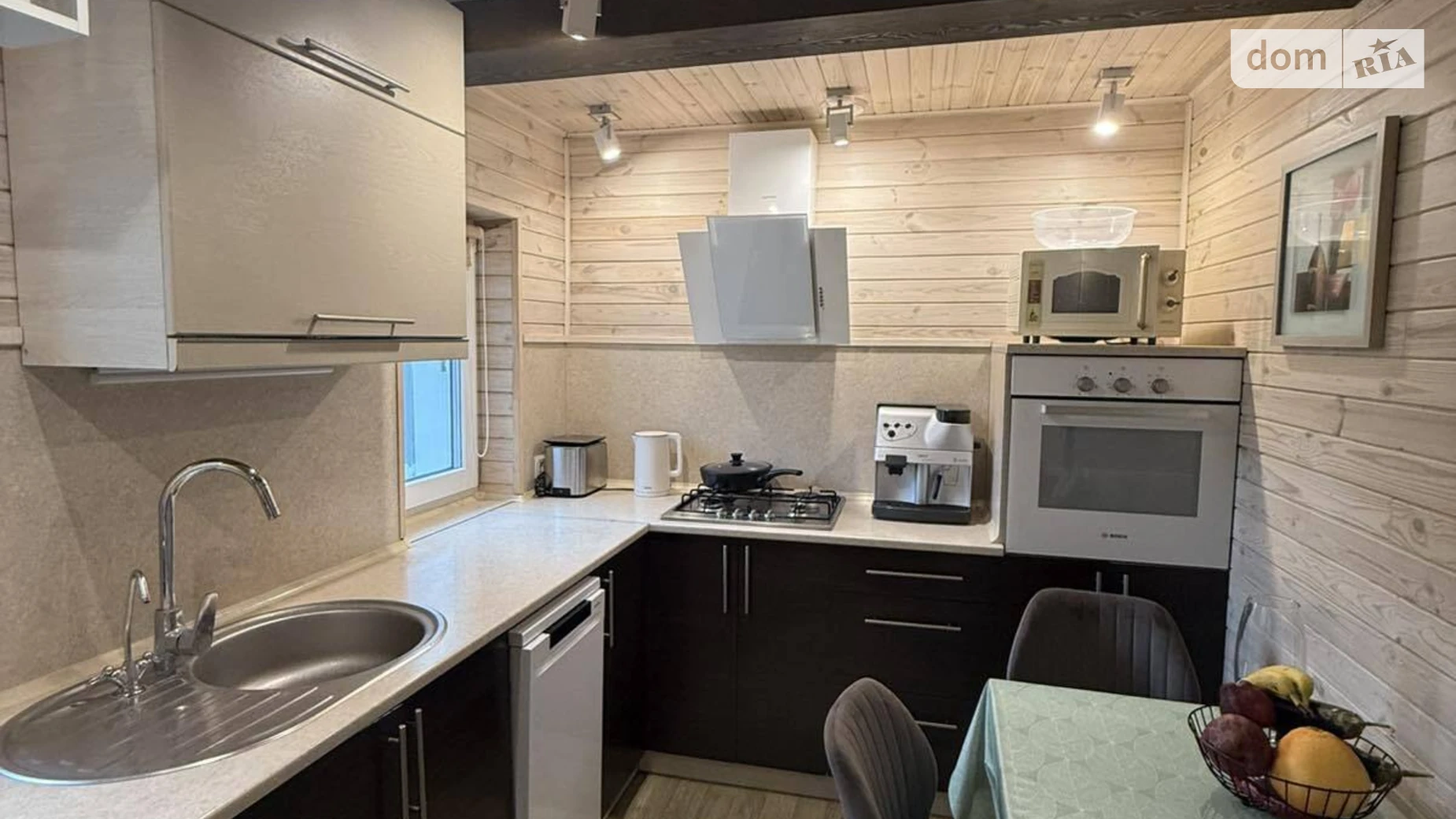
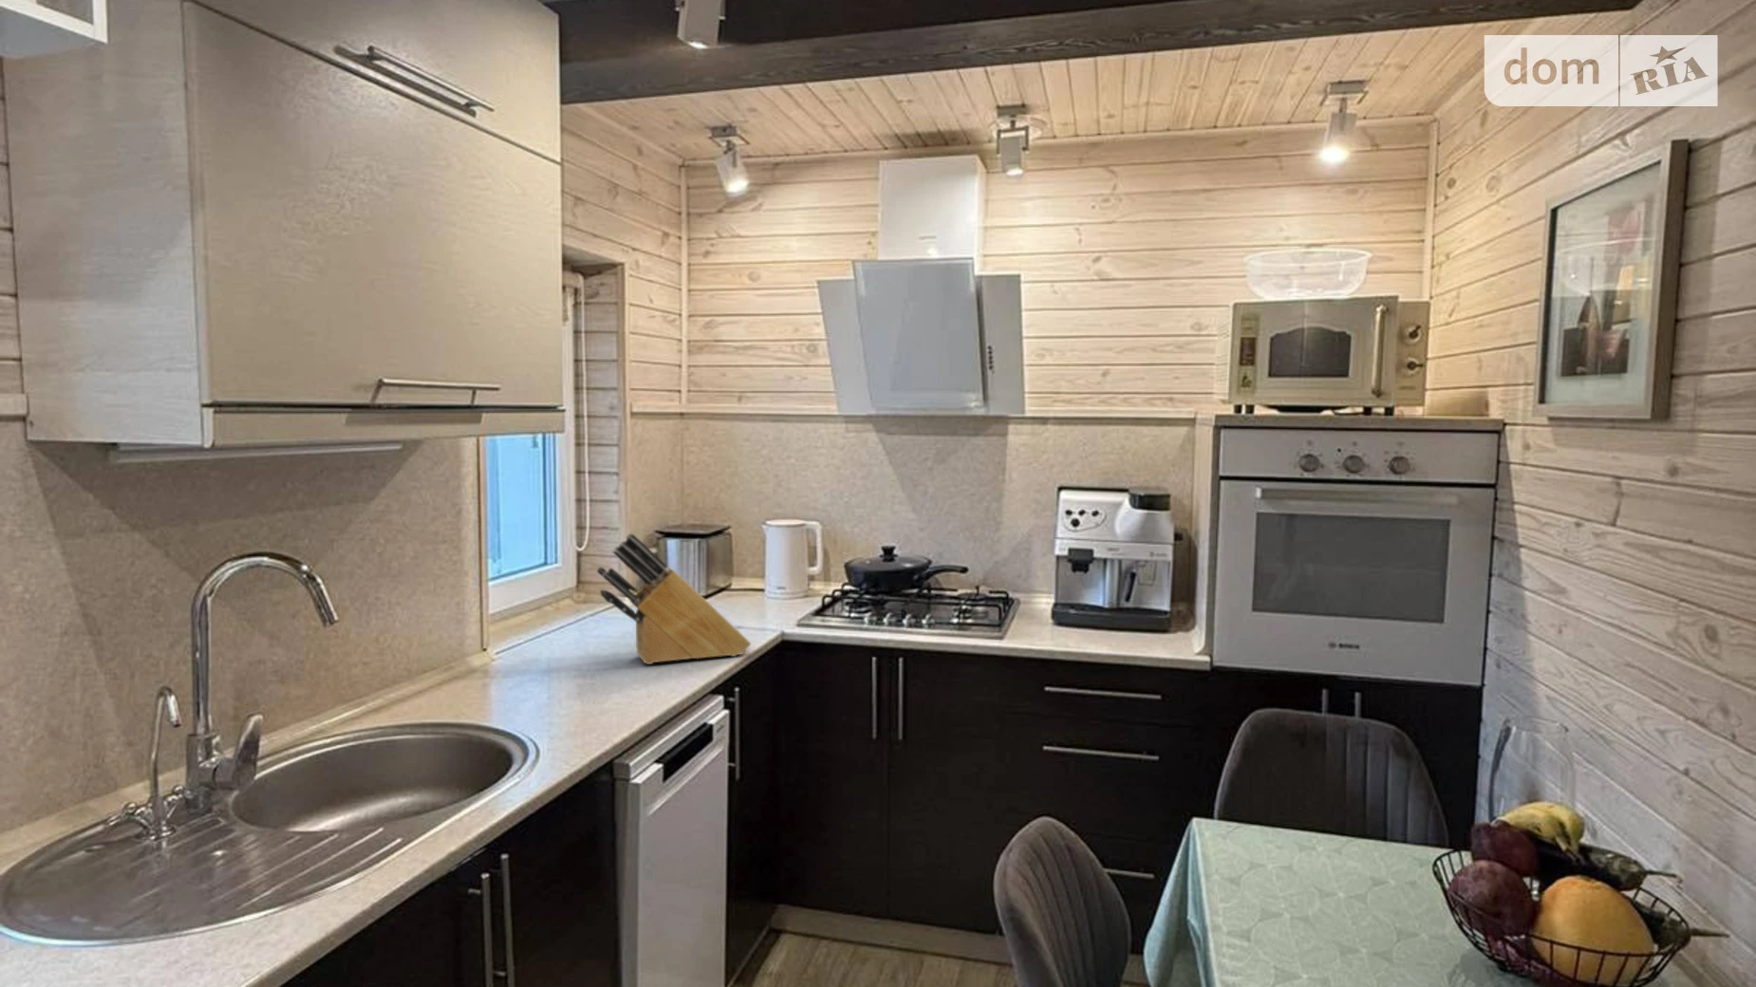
+ knife block [596,533,751,665]
